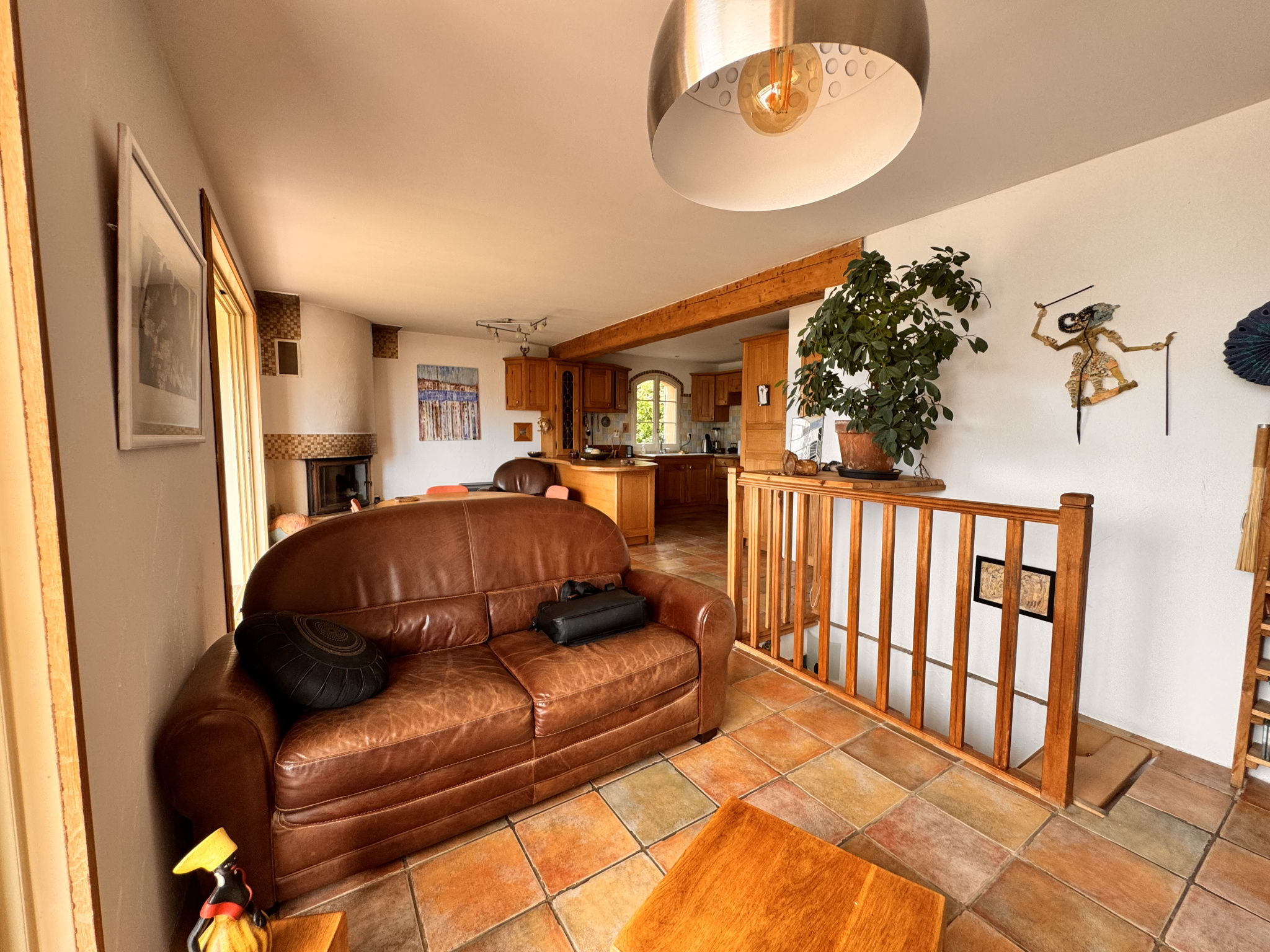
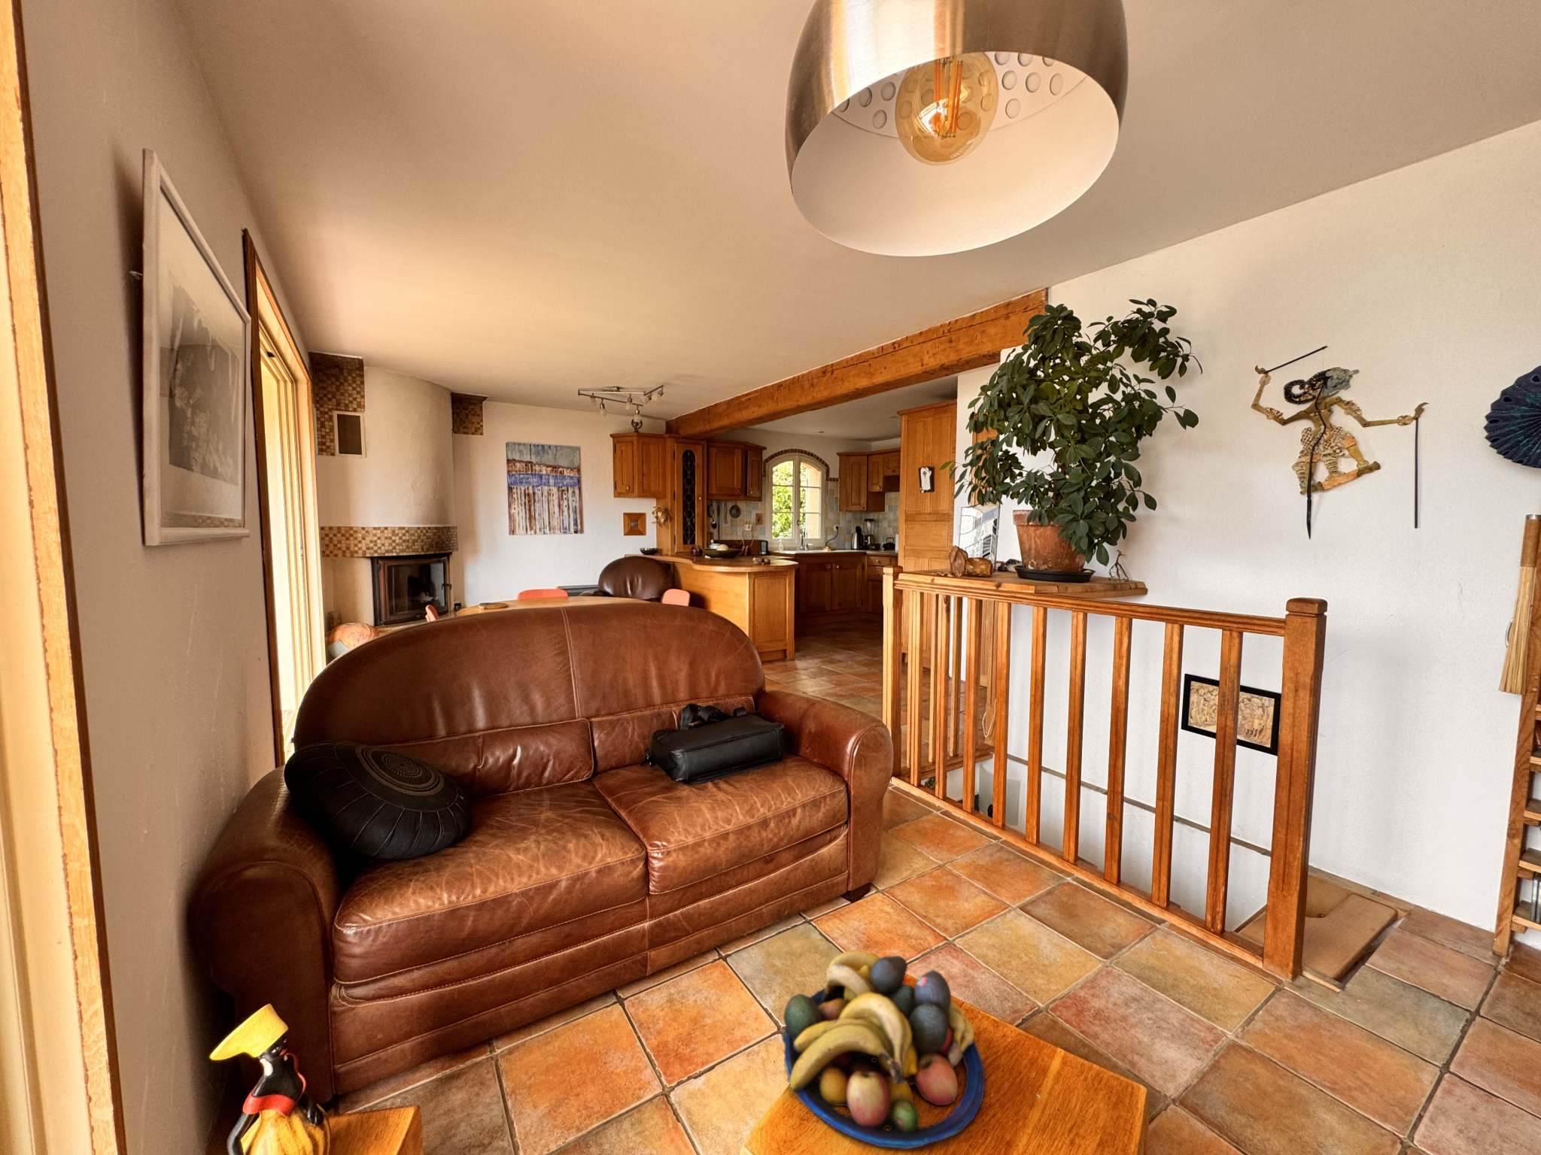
+ fruit bowl [781,950,985,1150]
